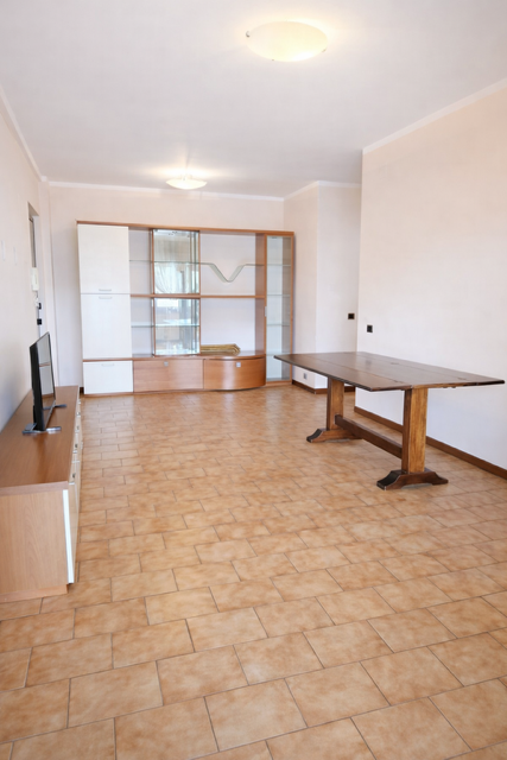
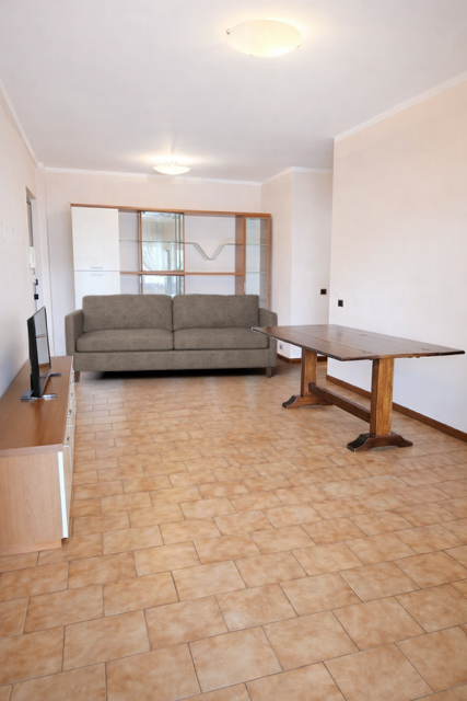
+ sofa [63,292,279,383]
